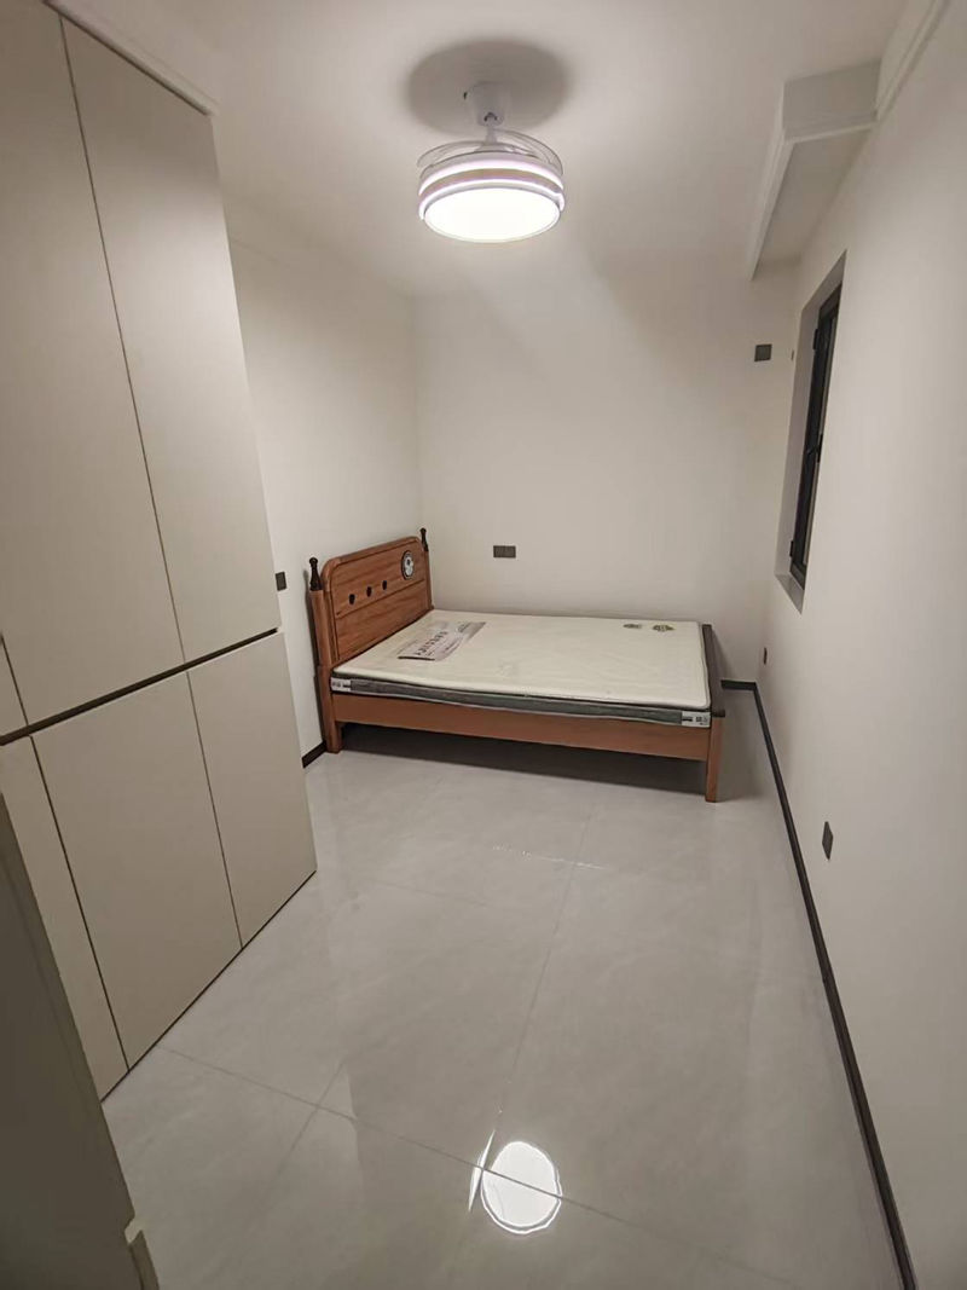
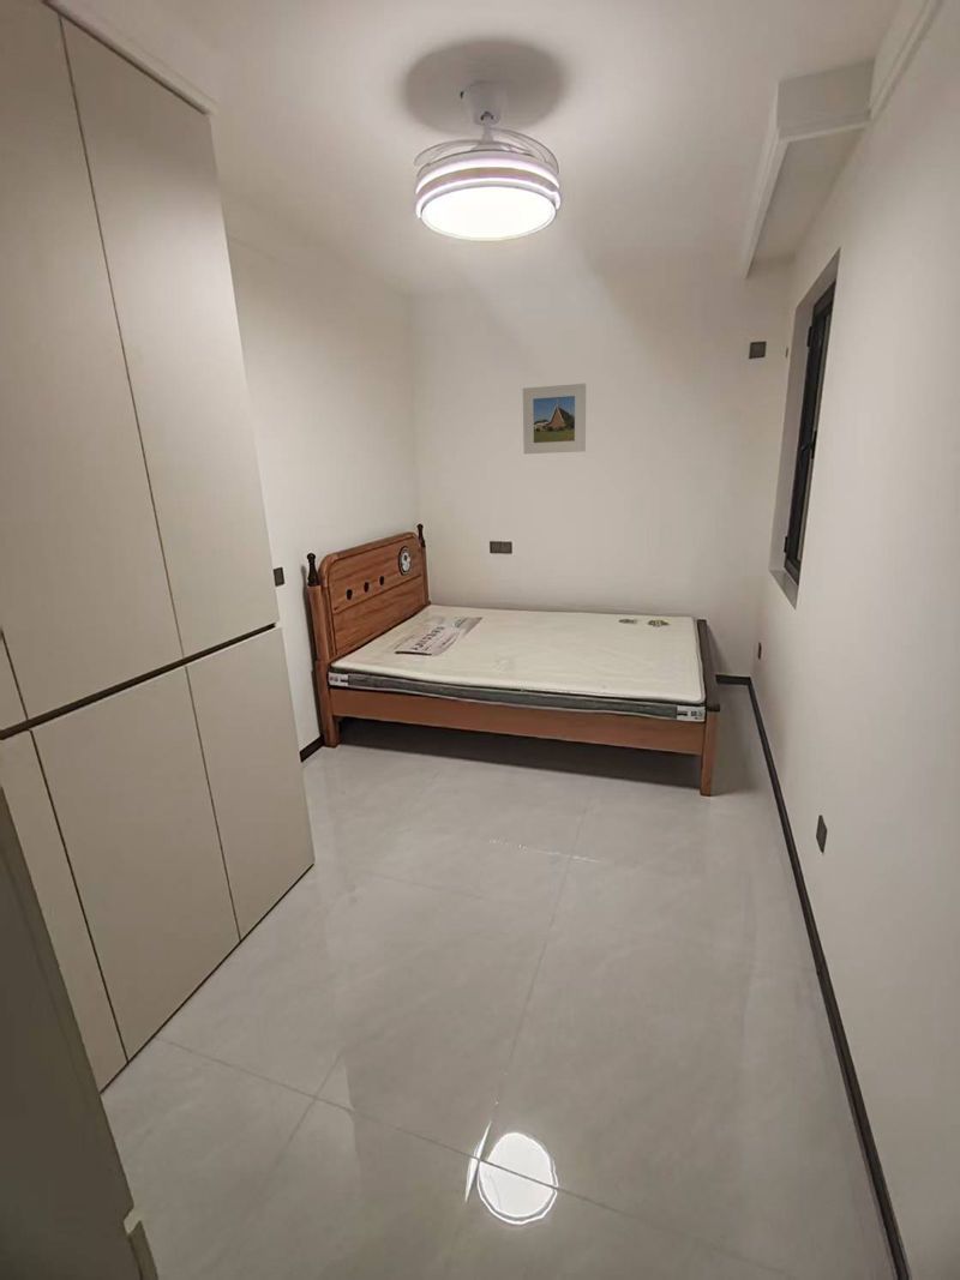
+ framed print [522,383,587,455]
